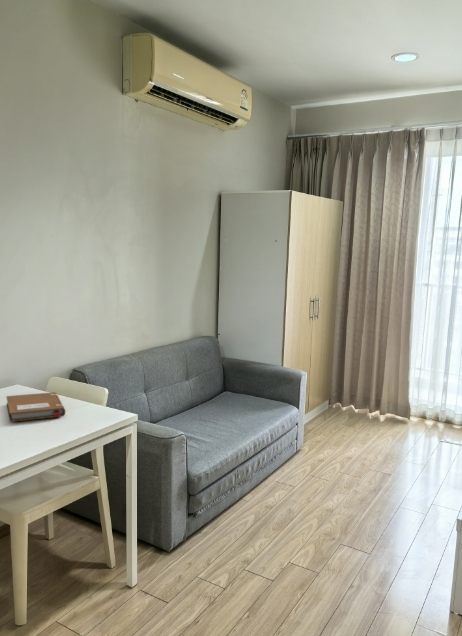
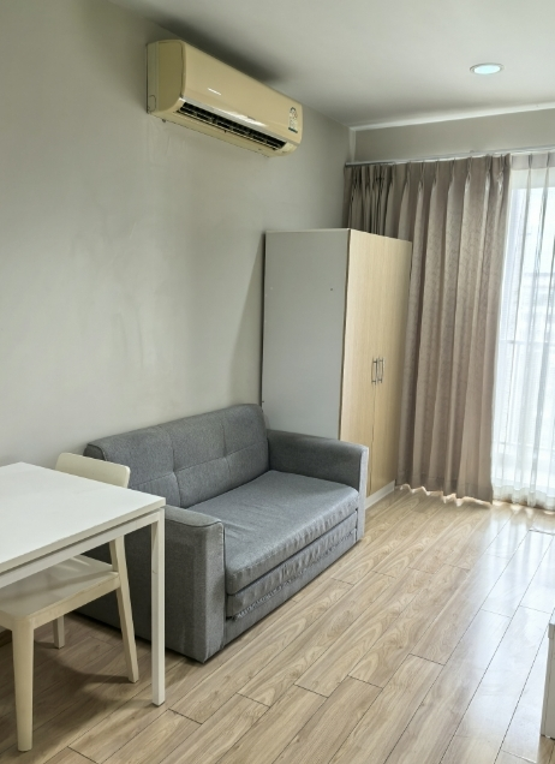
- notebook [5,391,66,423]
